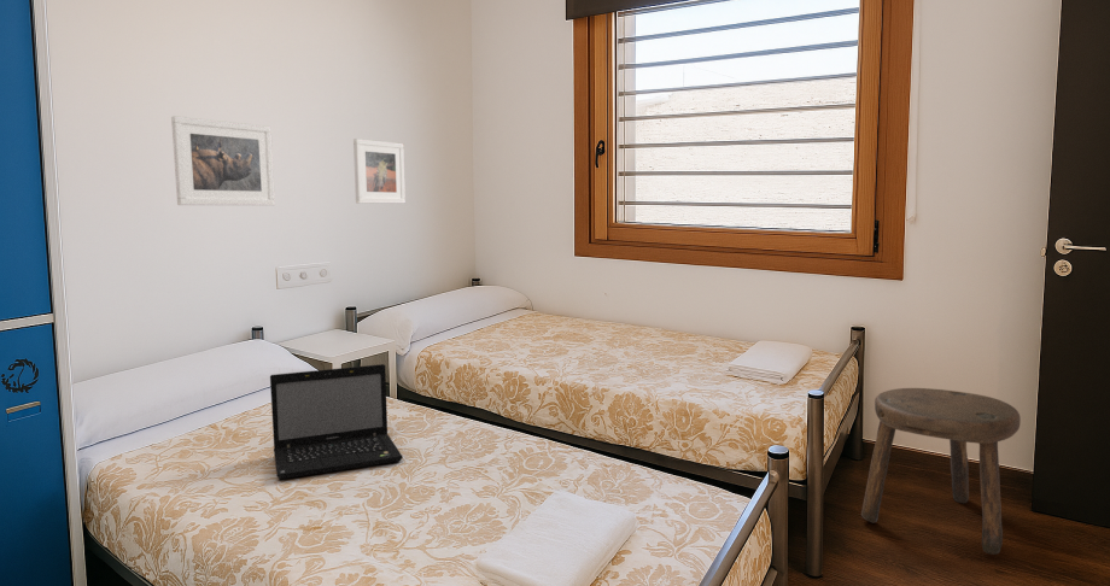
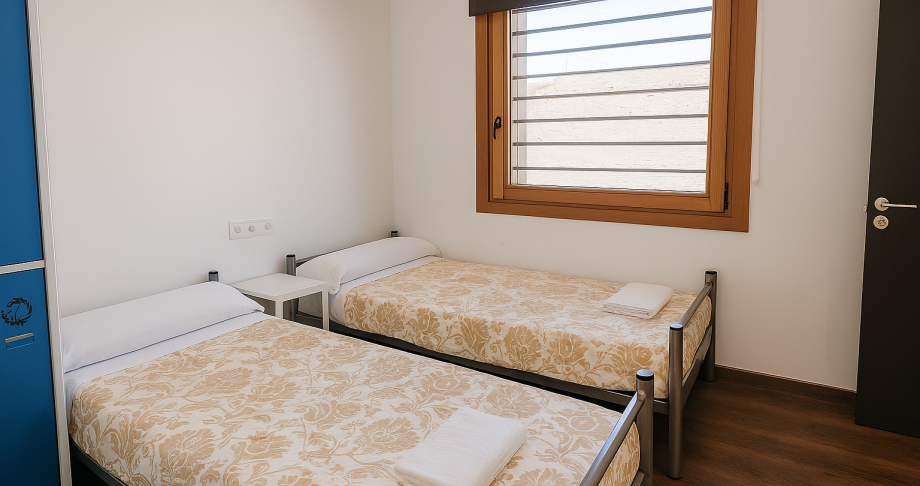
- stool [860,387,1022,556]
- laptop [269,363,404,481]
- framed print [352,137,407,205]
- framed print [170,115,276,206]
